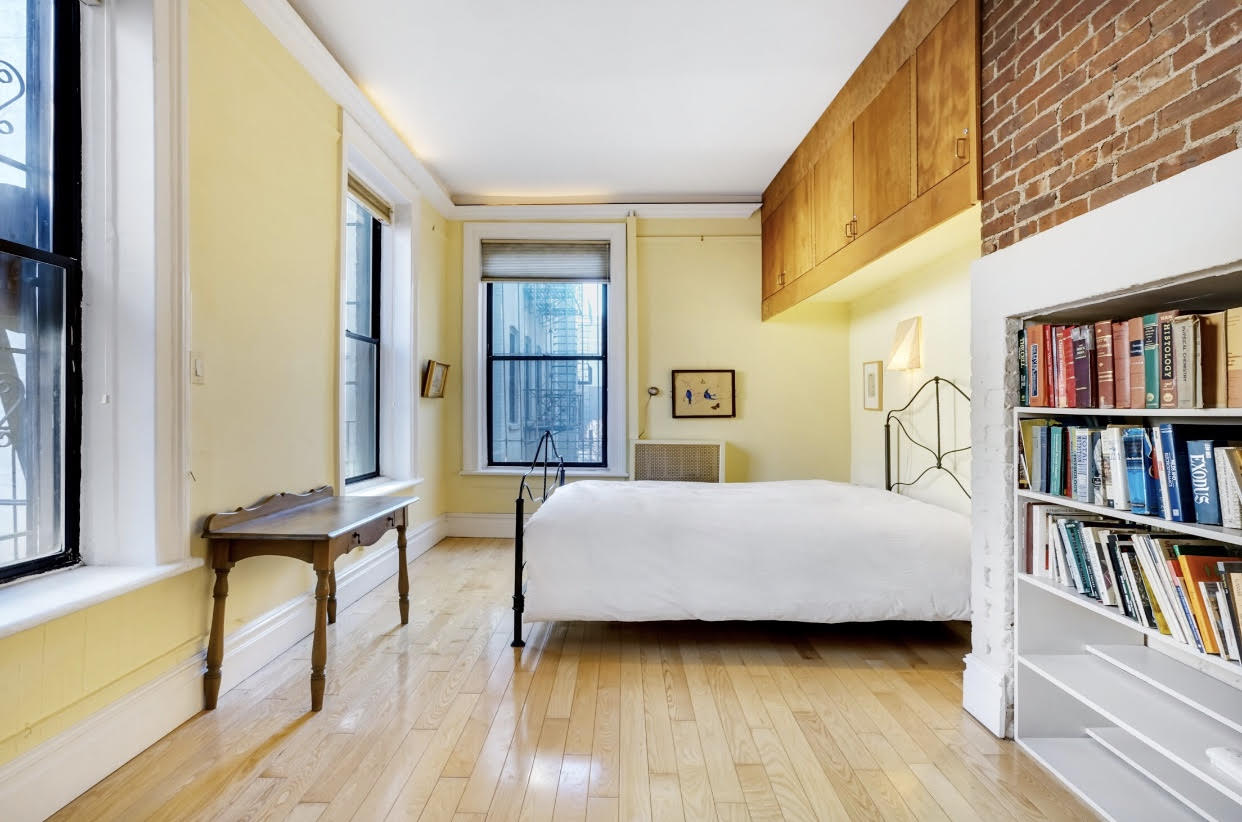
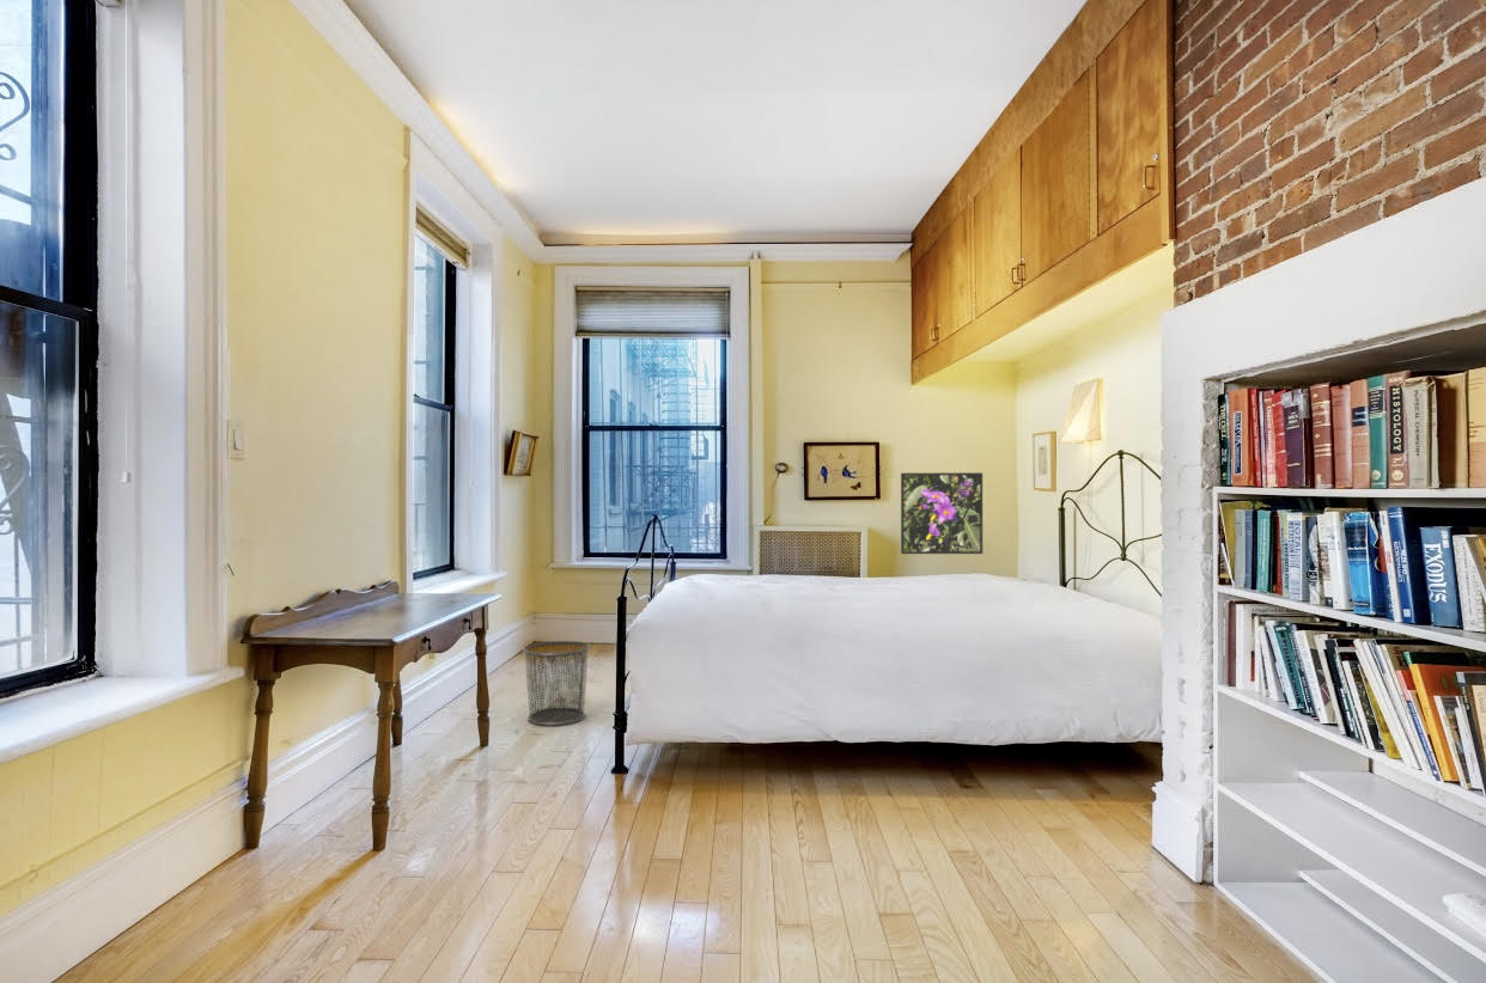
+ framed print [900,471,983,555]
+ waste bin [522,640,592,727]
